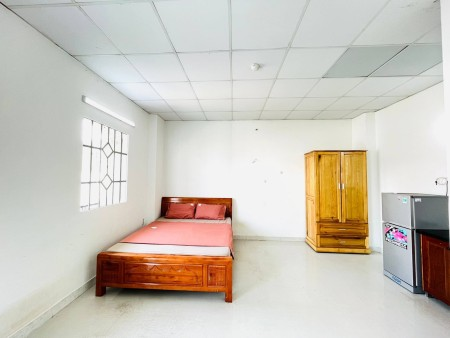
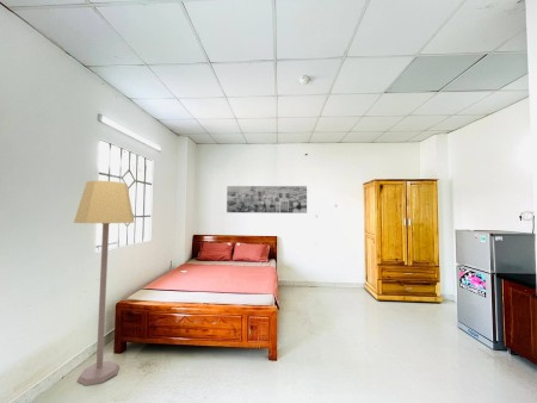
+ wall art [226,185,308,215]
+ lamp [73,180,135,386]
